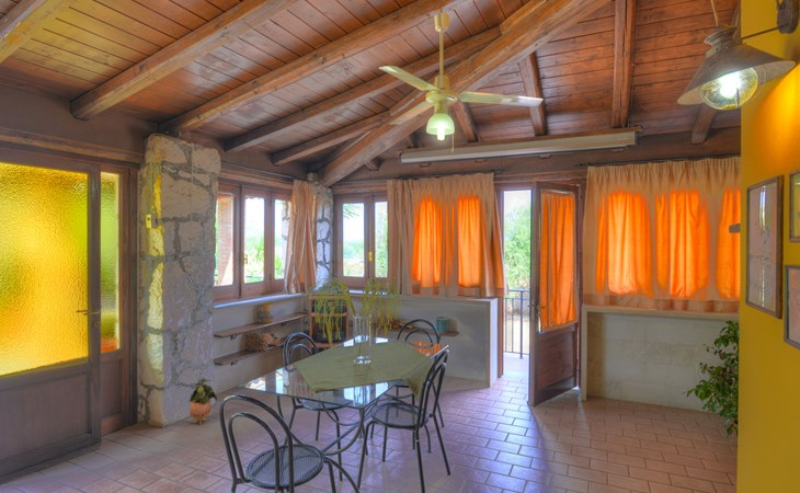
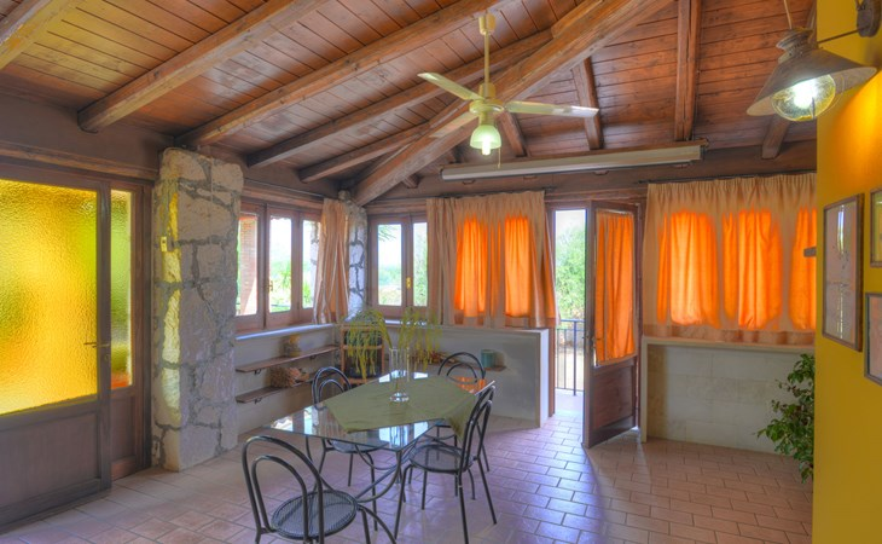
- potted plant [188,377,218,426]
